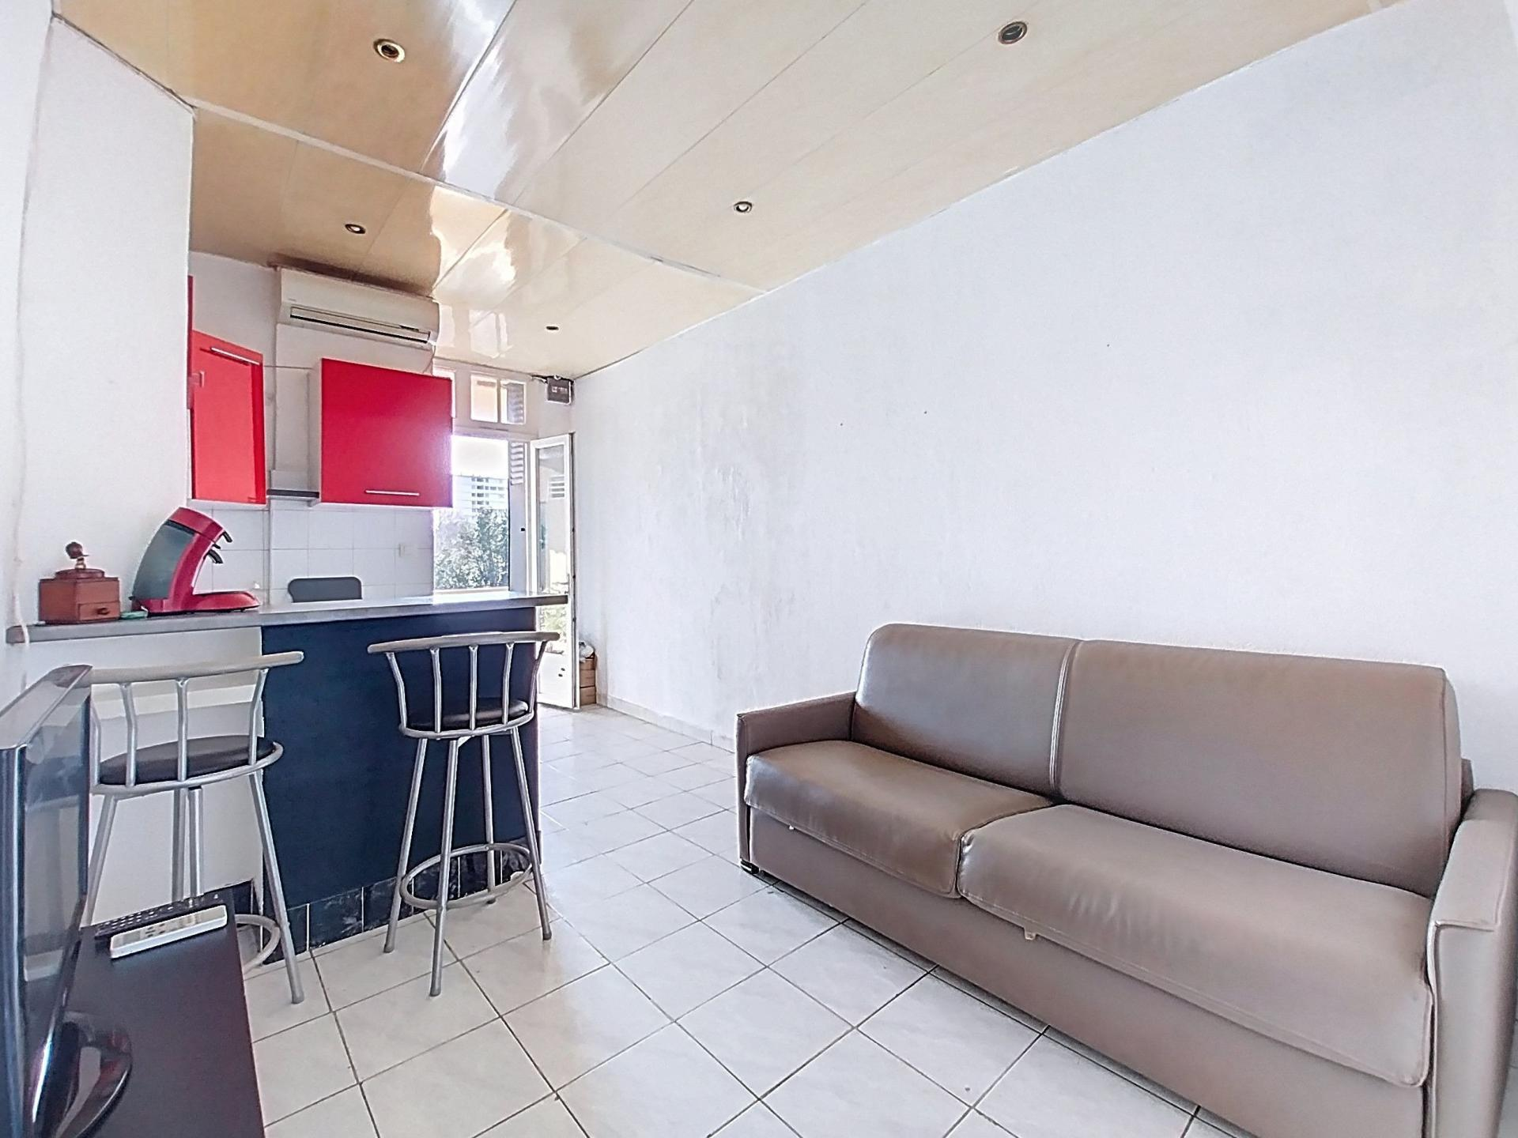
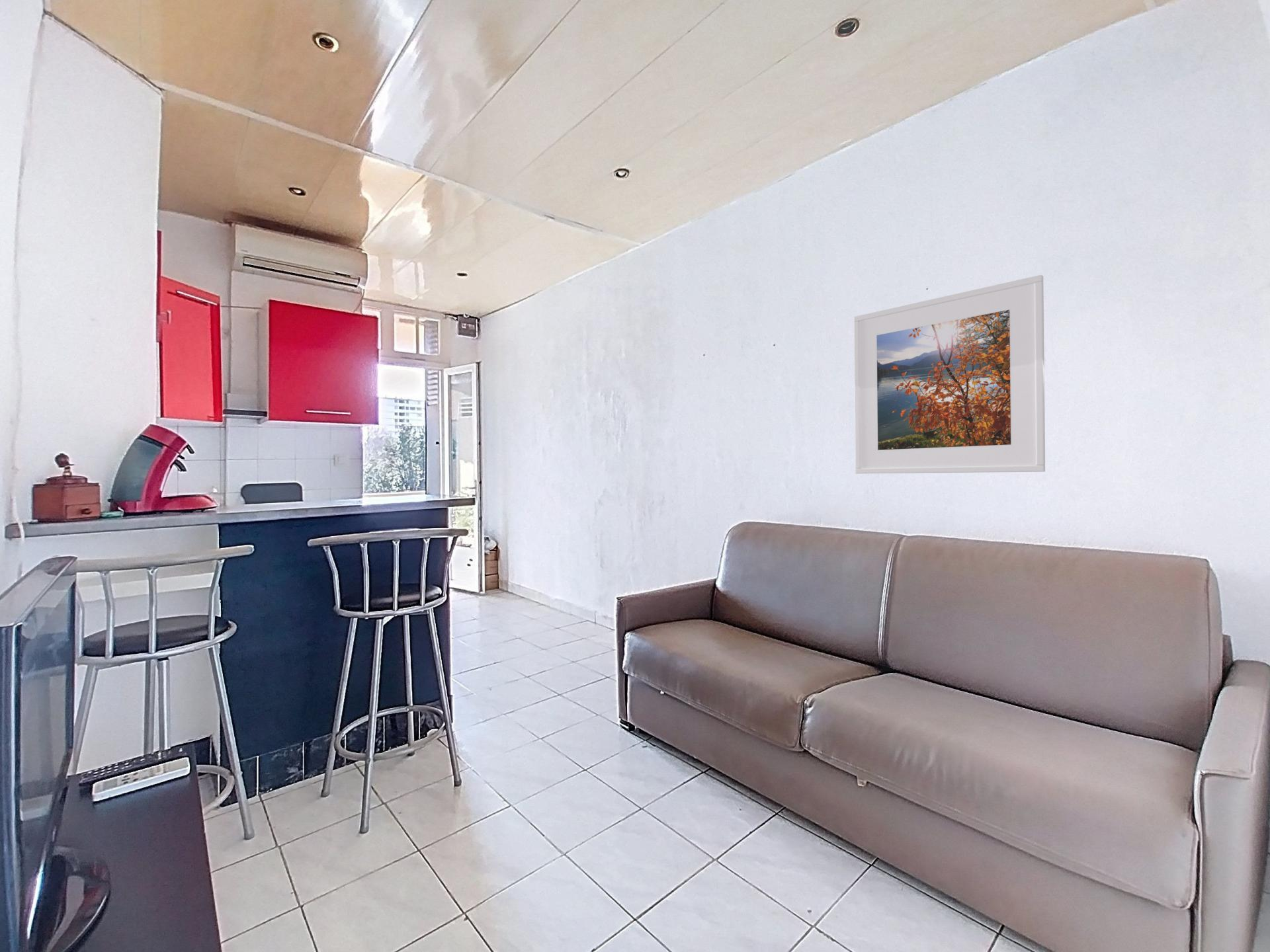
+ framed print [853,274,1046,474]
